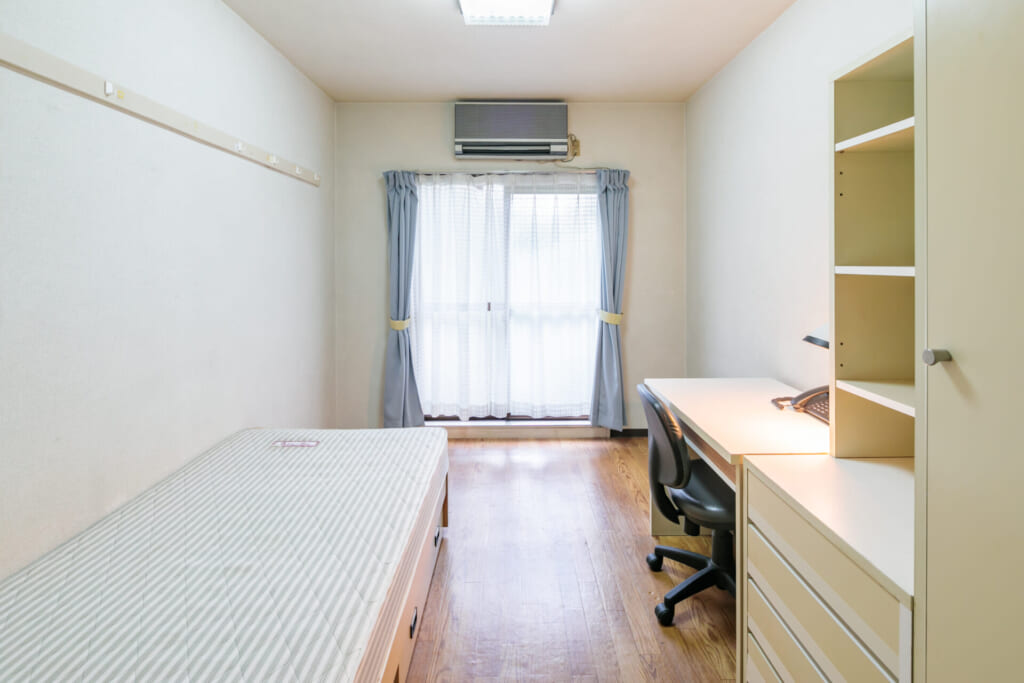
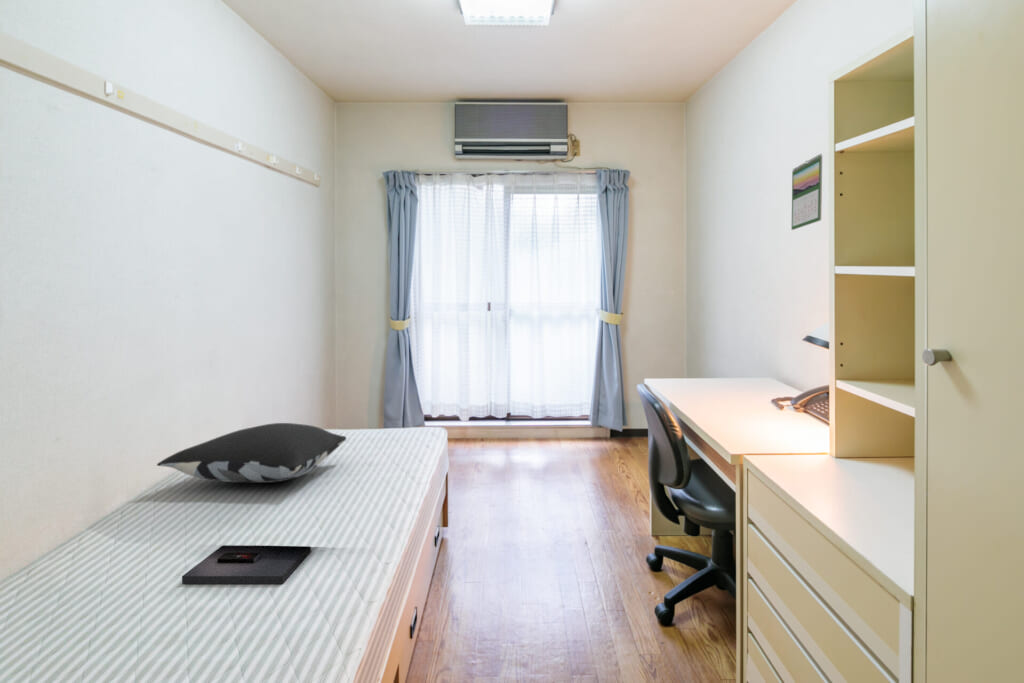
+ pillow [156,422,347,484]
+ book [181,545,312,585]
+ calendar [791,153,823,231]
